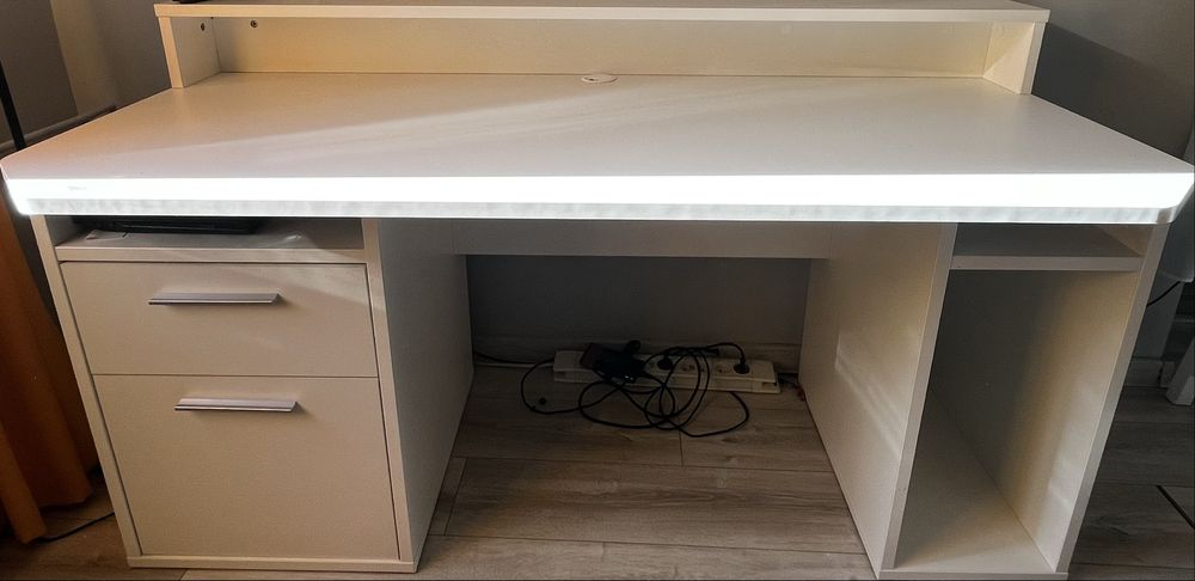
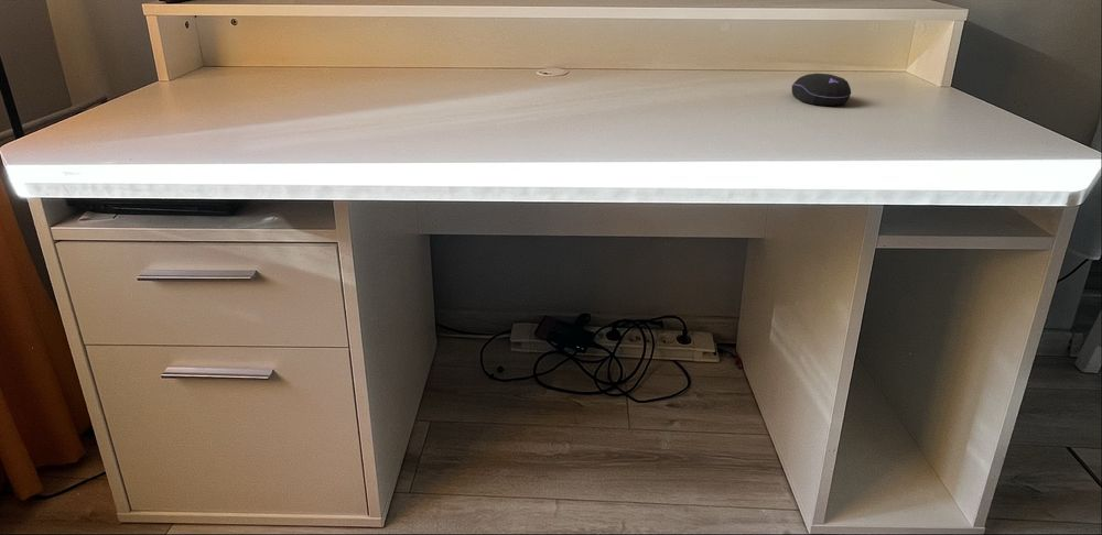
+ computer mouse [790,73,852,107]
